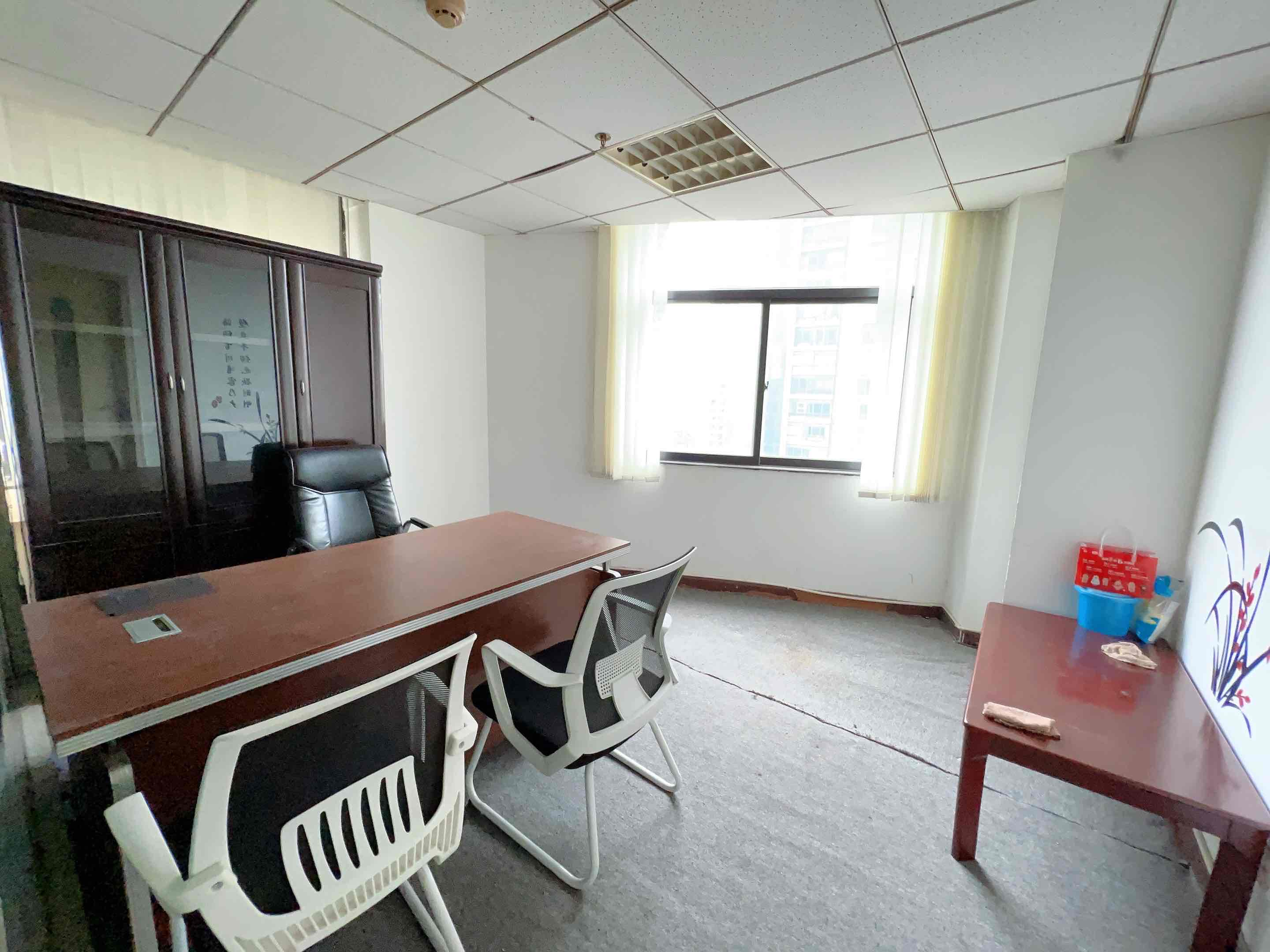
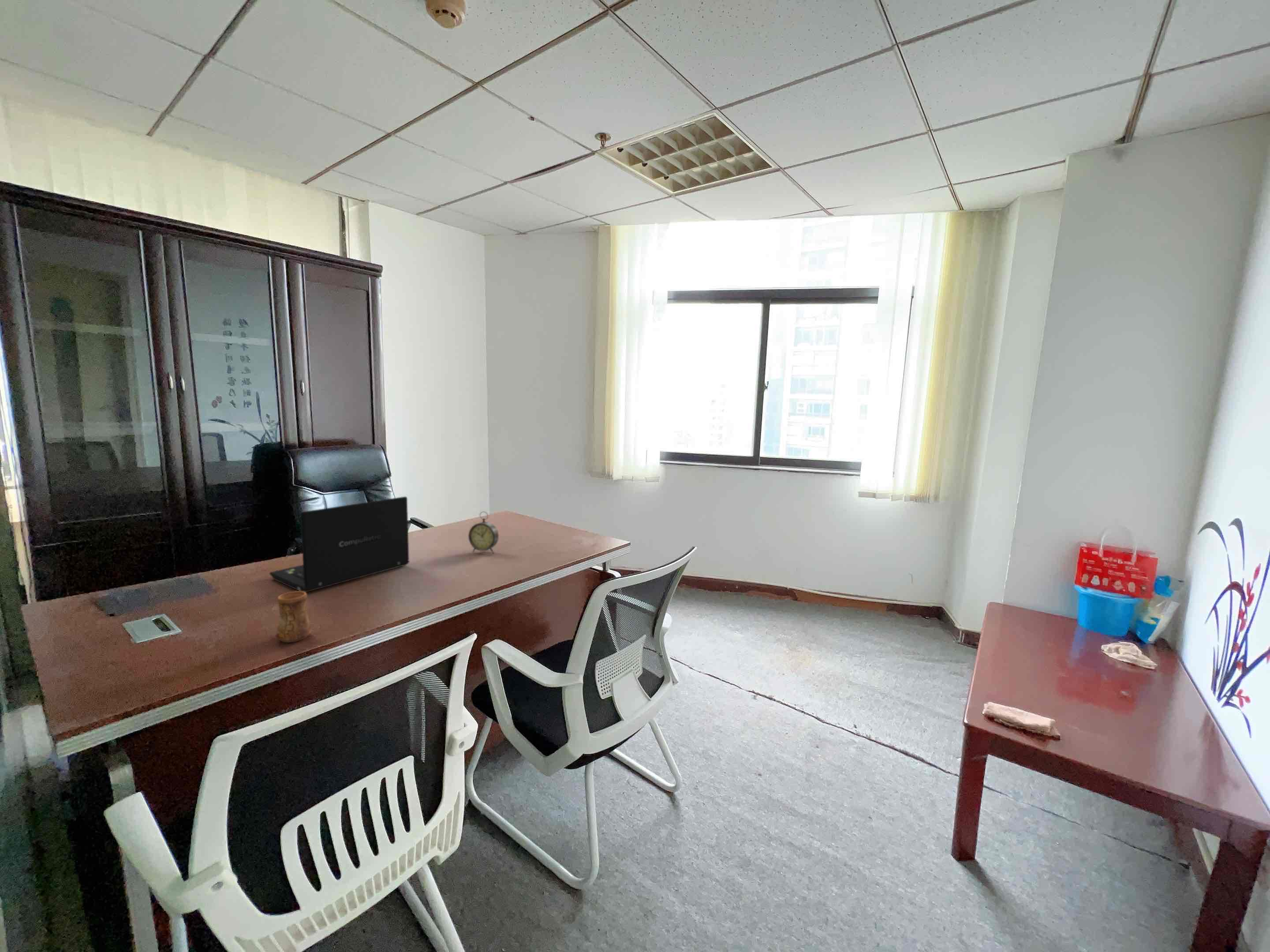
+ alarm clock [468,511,499,554]
+ cup [276,591,312,643]
+ laptop [269,496,410,592]
